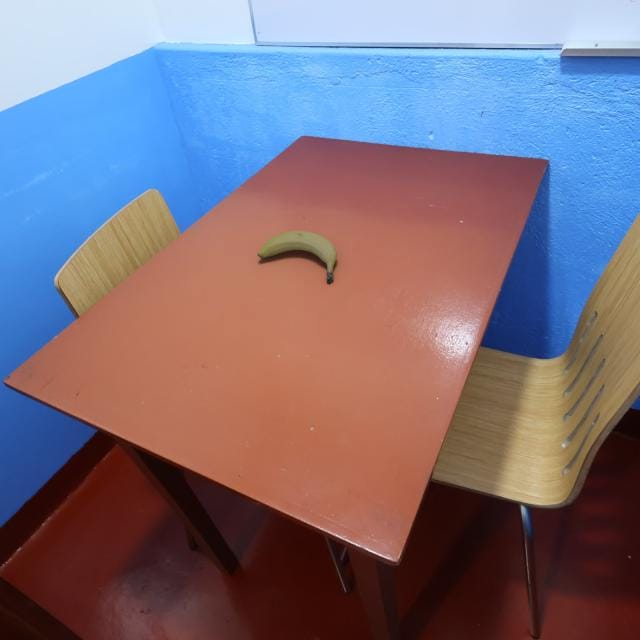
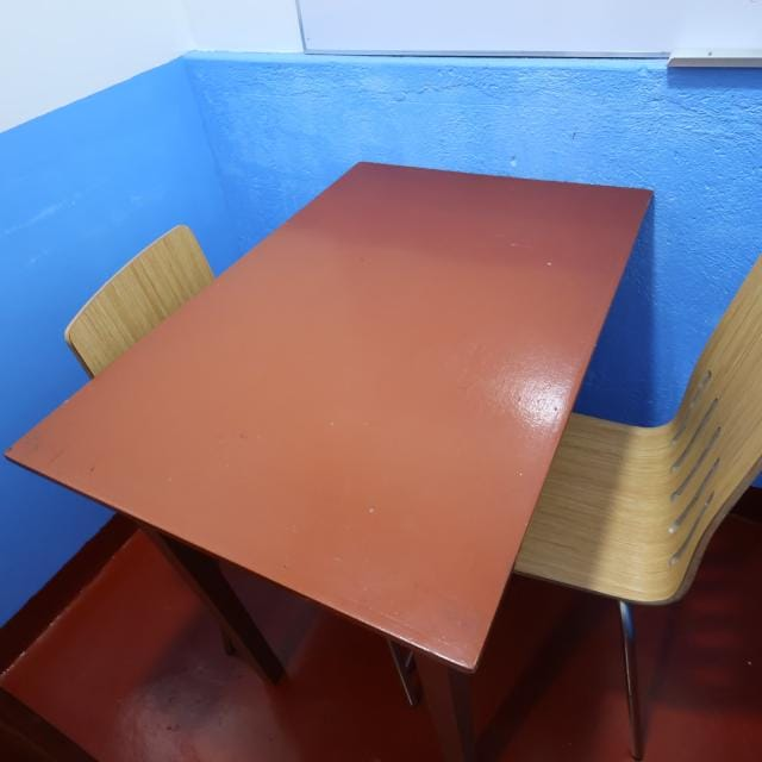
- fruit [257,230,338,284]
